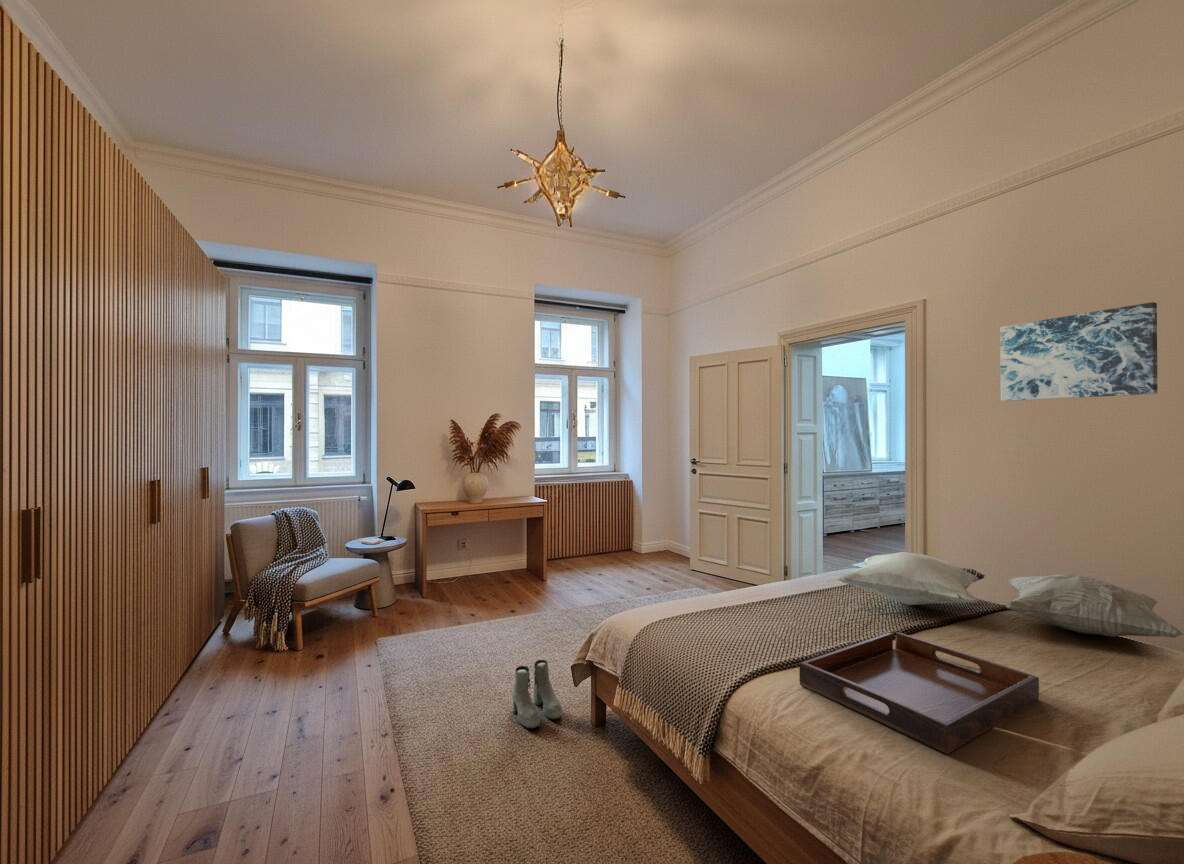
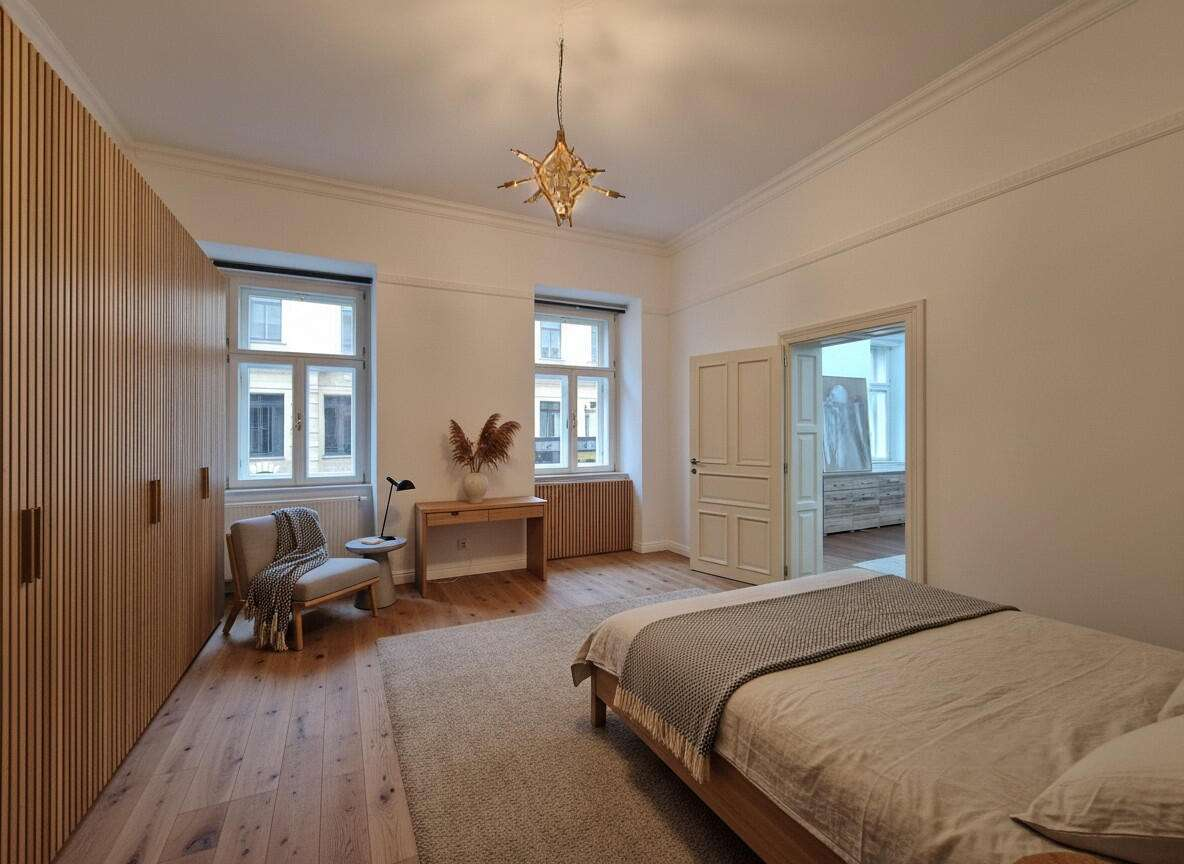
- boots [511,659,563,729]
- wall art [999,301,1158,402]
- serving tray [798,632,1040,755]
- decorative pillow [1005,574,1184,639]
- cushion [835,551,986,606]
